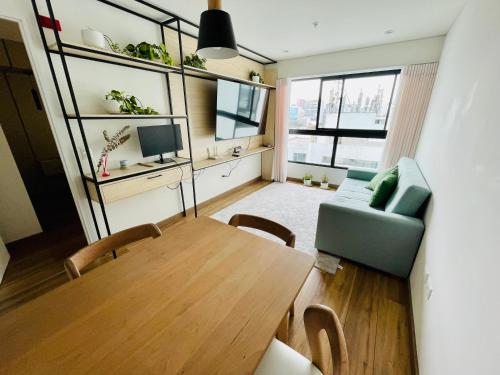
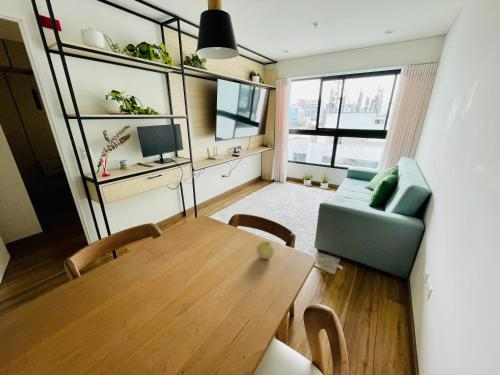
+ apple [256,239,275,260]
